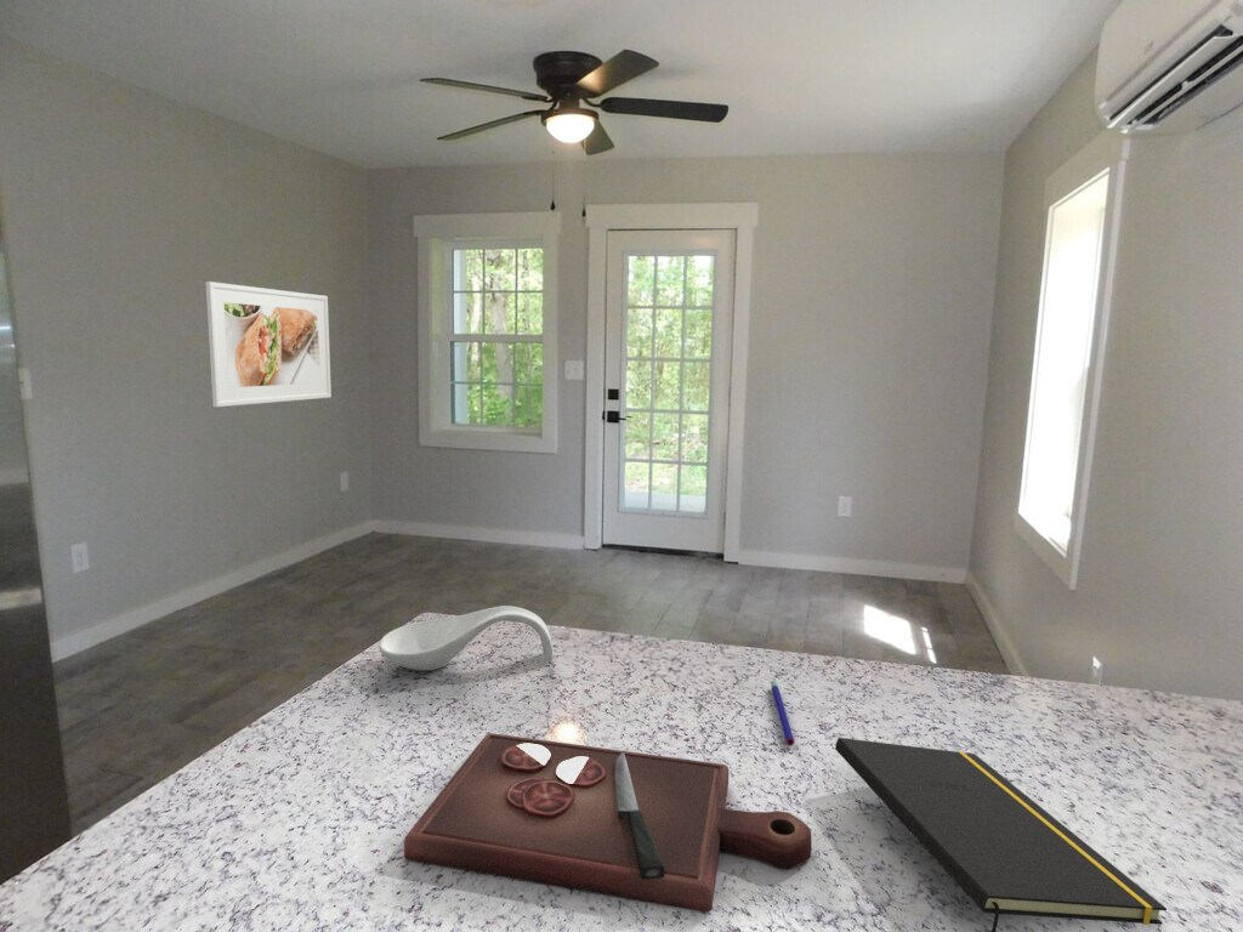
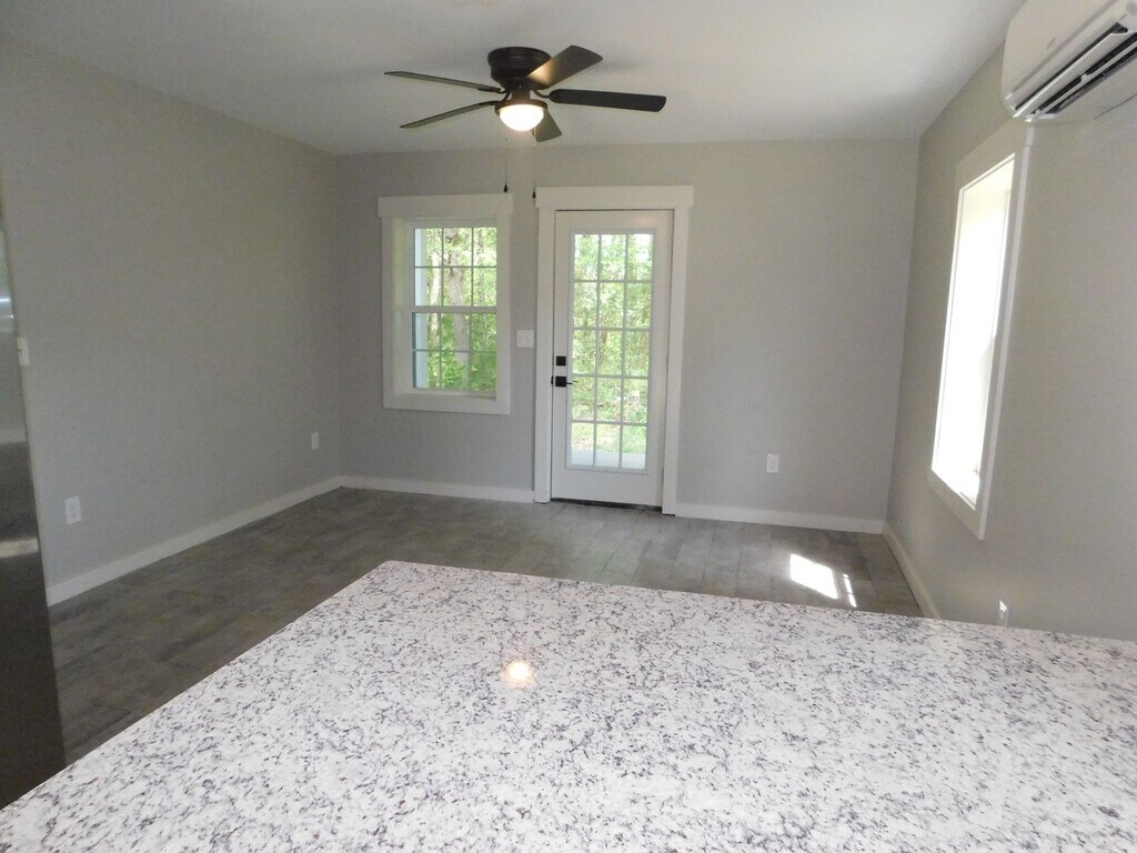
- pen [770,681,795,746]
- notepad [834,737,1168,932]
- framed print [204,280,333,408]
- spoon rest [378,604,555,671]
- cutting board [403,732,813,914]
